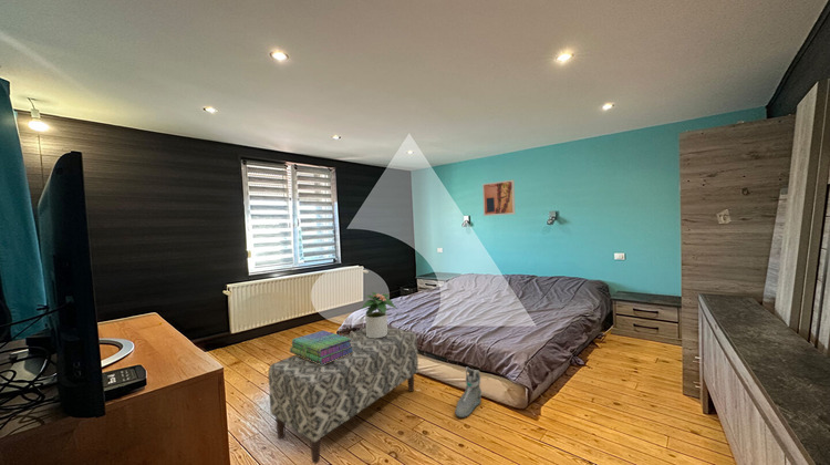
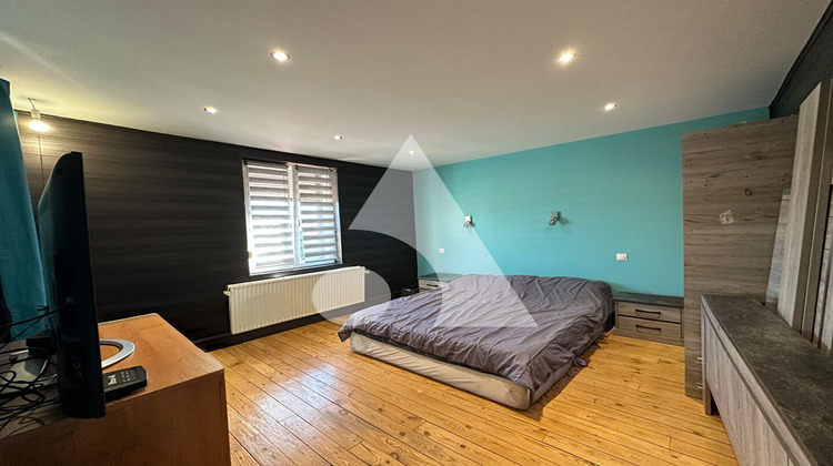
- wall art [481,178,517,217]
- potted plant [361,290,398,339]
- sneaker [454,366,483,418]
- stack of books [289,330,354,364]
- bench [268,326,419,465]
